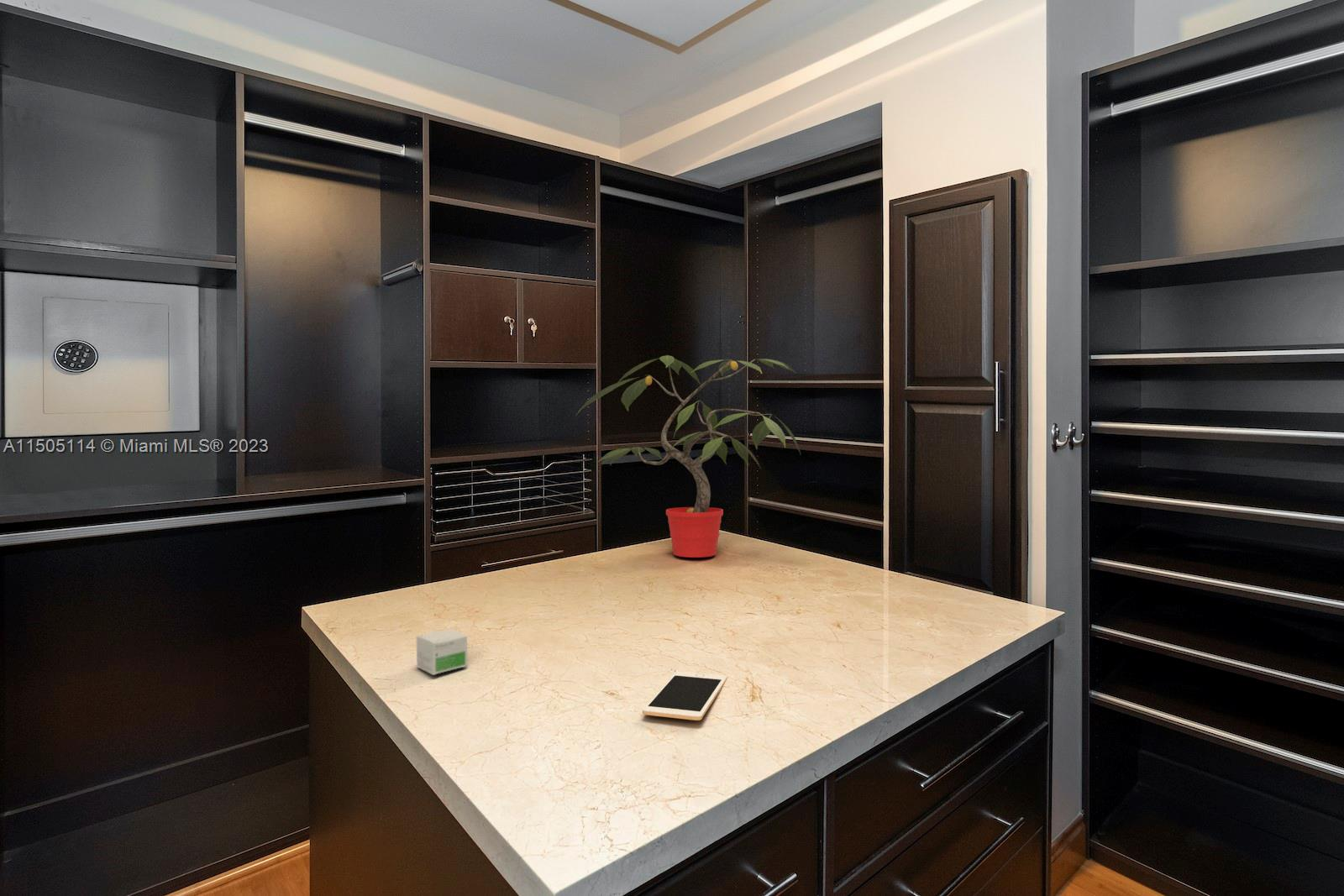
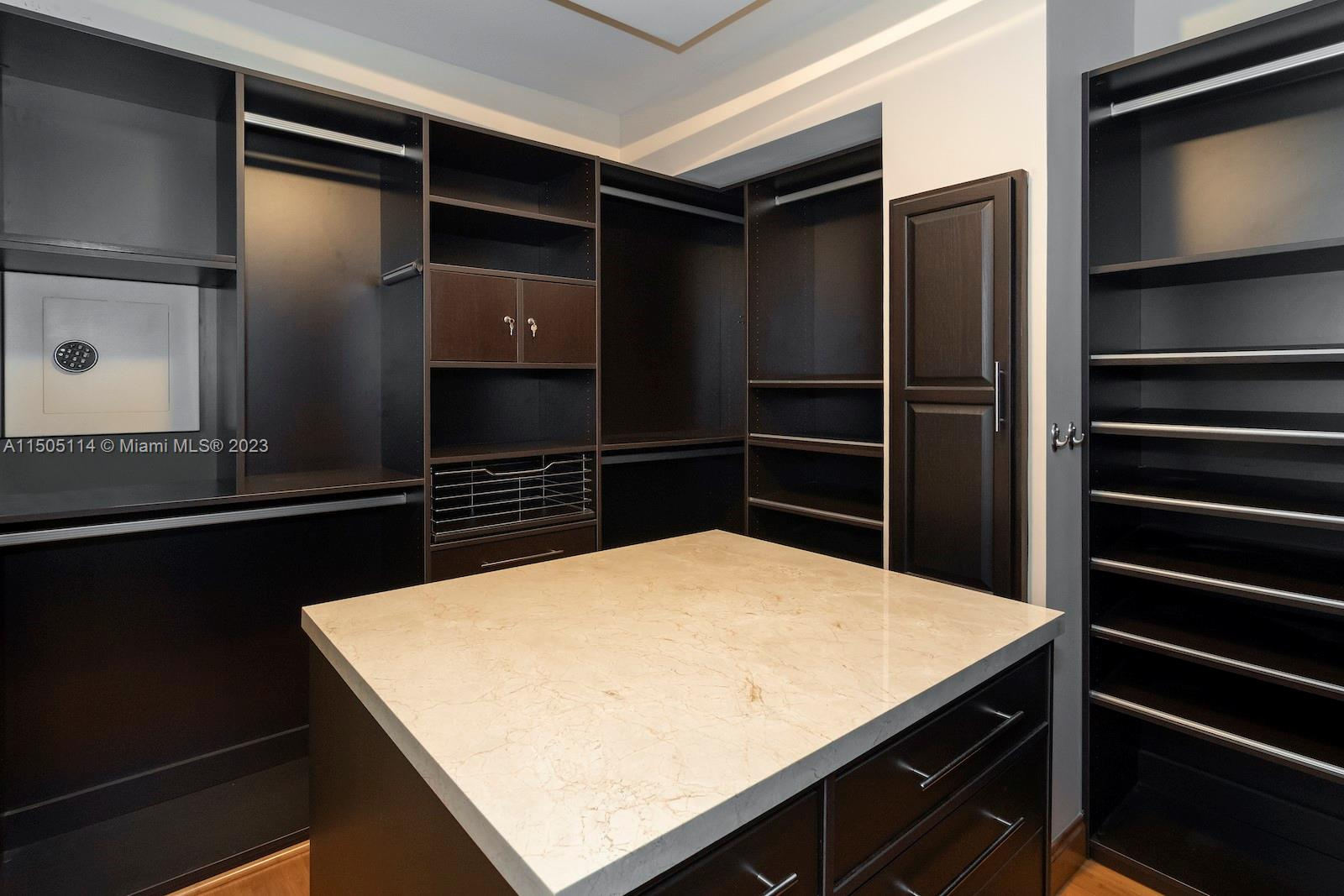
- small box [416,628,468,676]
- cell phone [642,670,728,721]
- potted plant [575,354,801,558]
